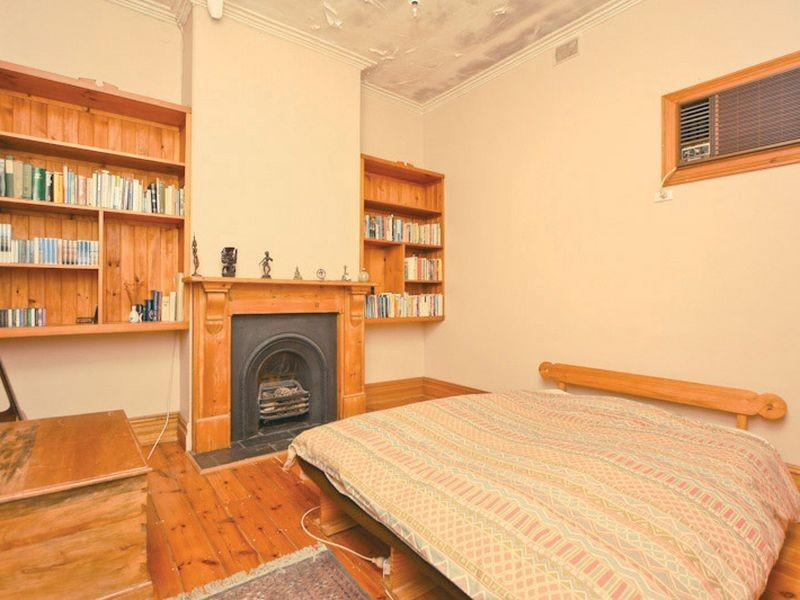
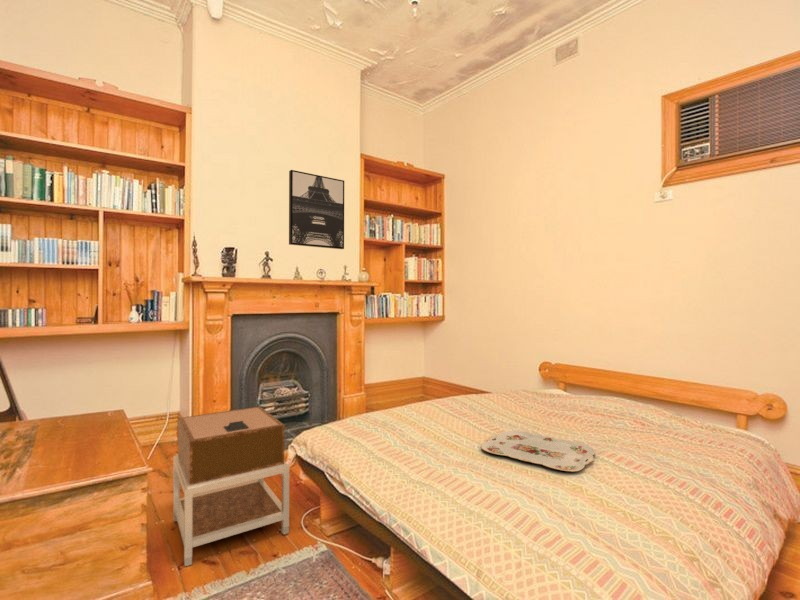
+ nightstand [172,406,290,567]
+ serving tray [480,430,596,473]
+ wall art [288,169,345,250]
